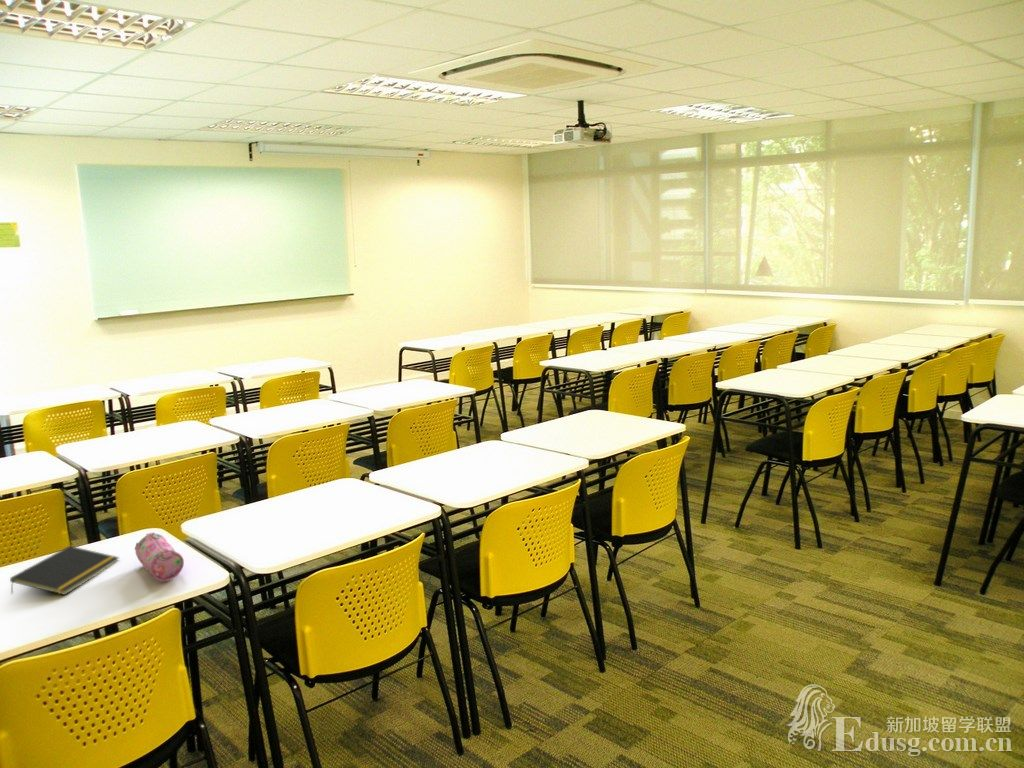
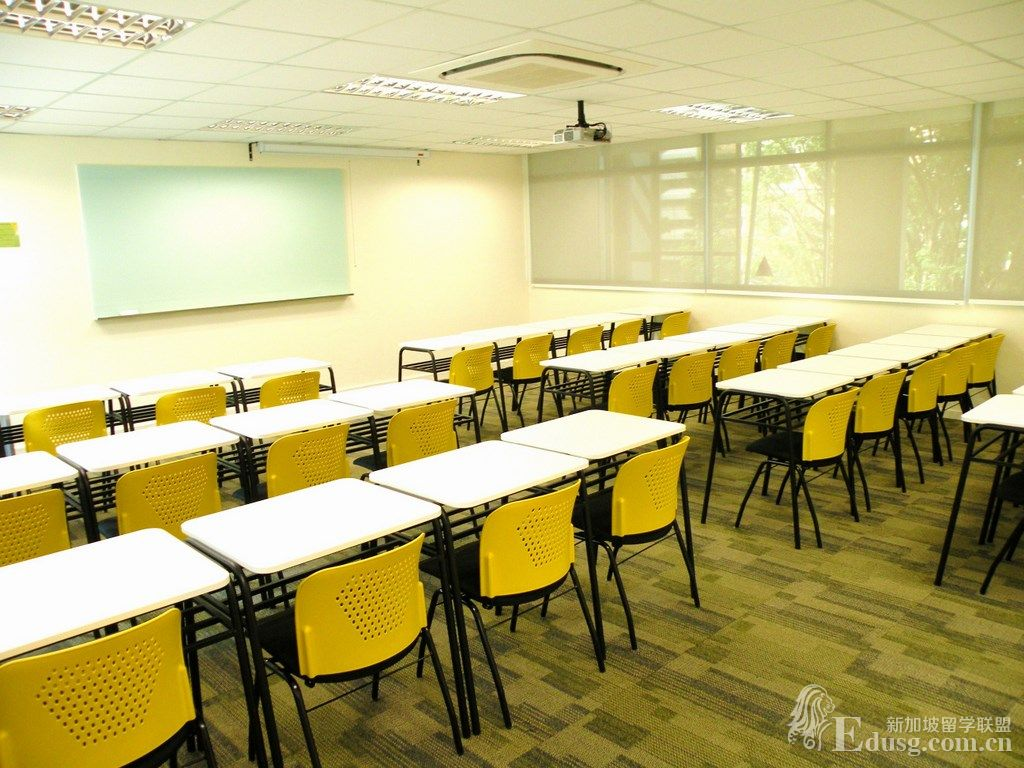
- notepad [9,545,120,596]
- pencil case [134,531,185,583]
